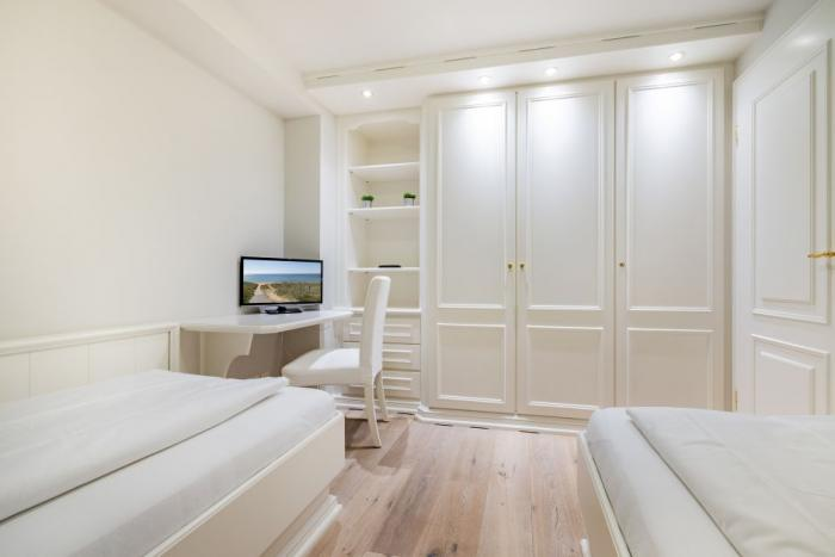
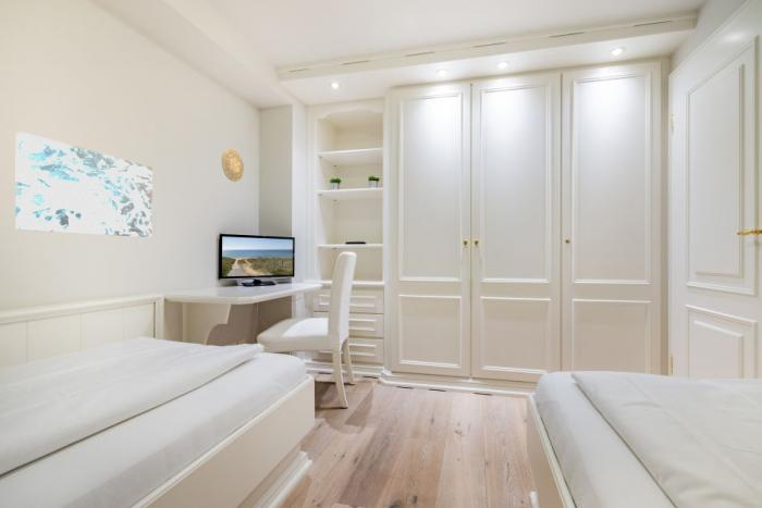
+ wall art [14,132,153,238]
+ decorative plate [221,148,245,183]
